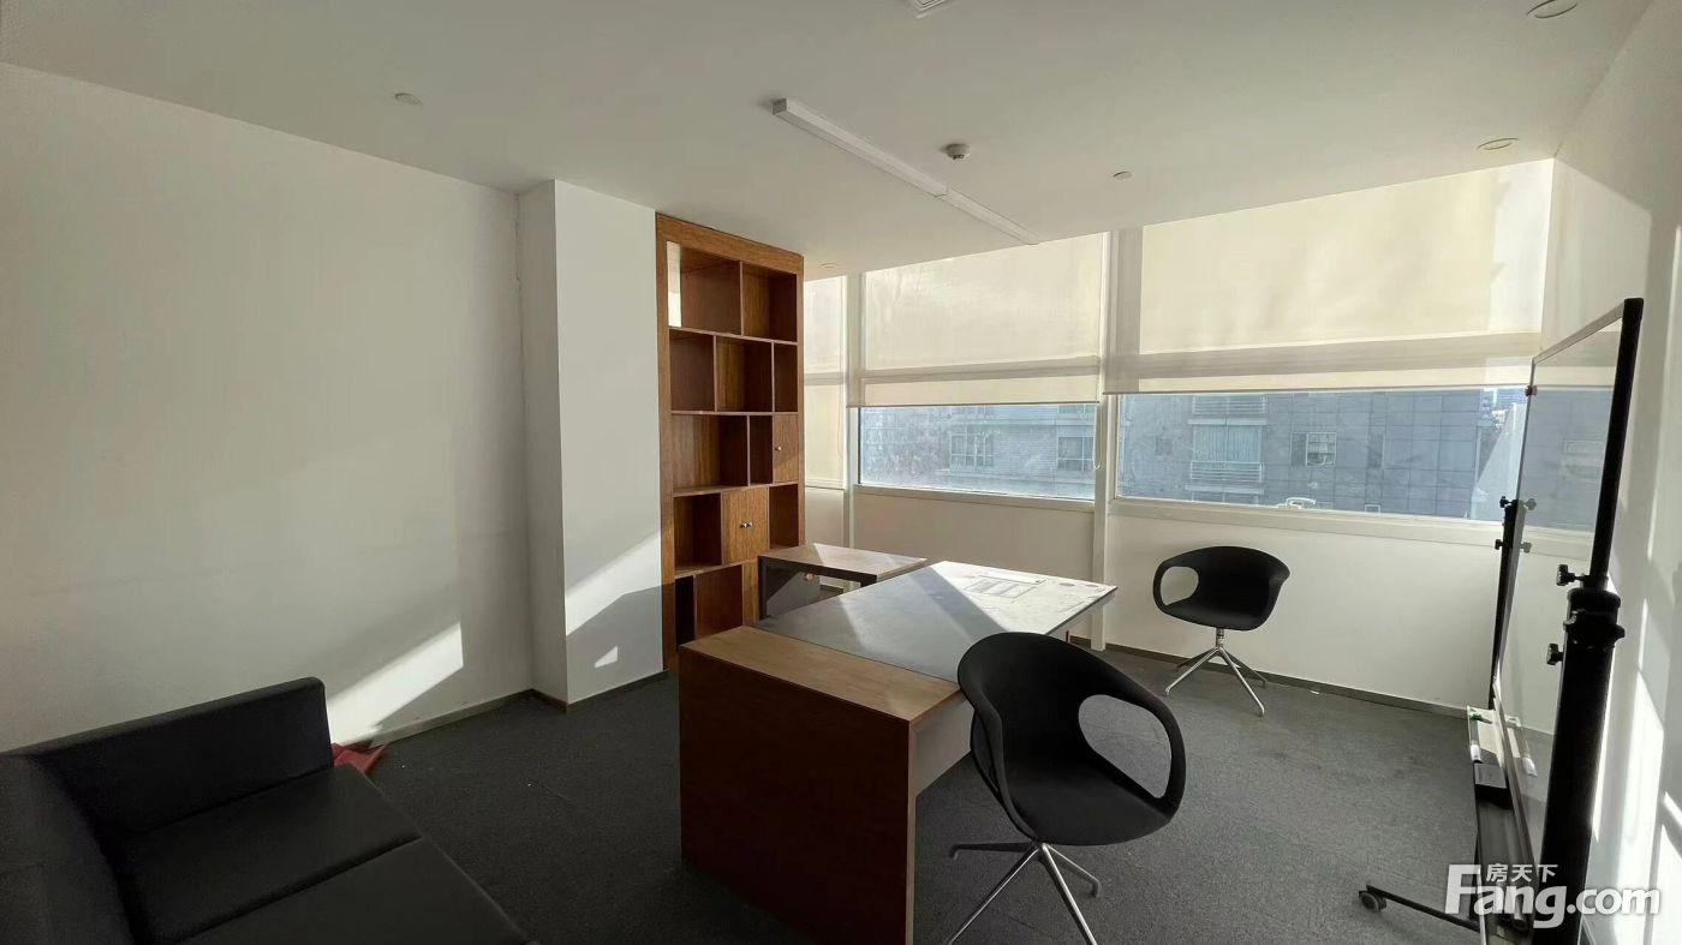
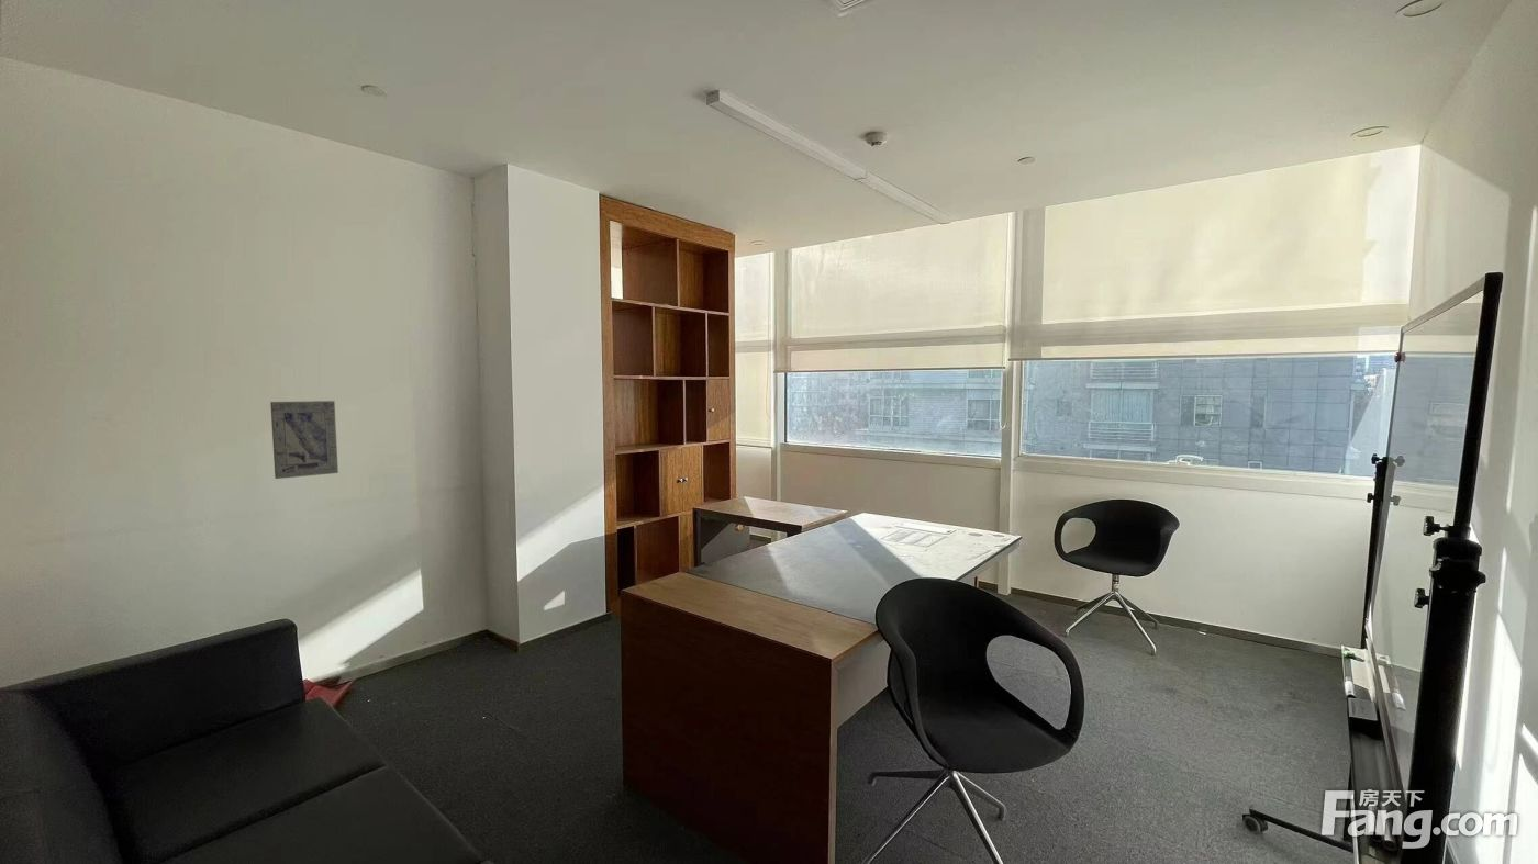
+ wall art [269,400,339,480]
